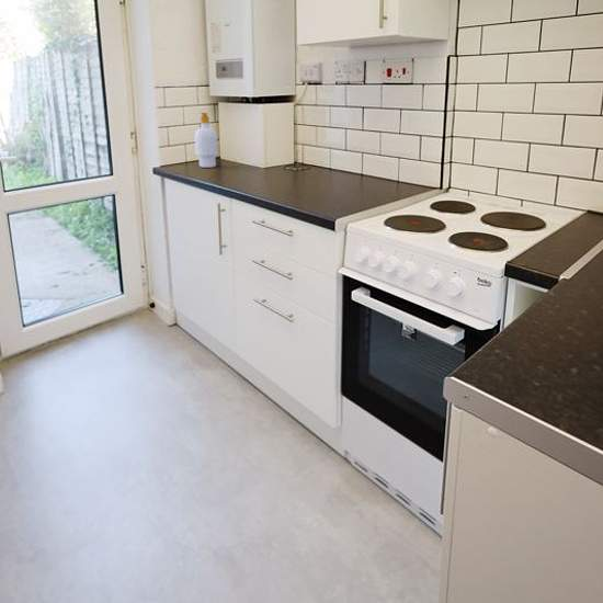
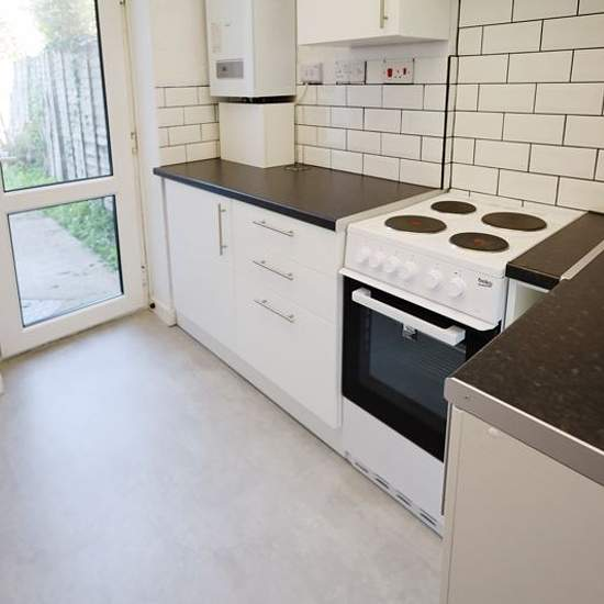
- soap bottle [194,112,219,169]
